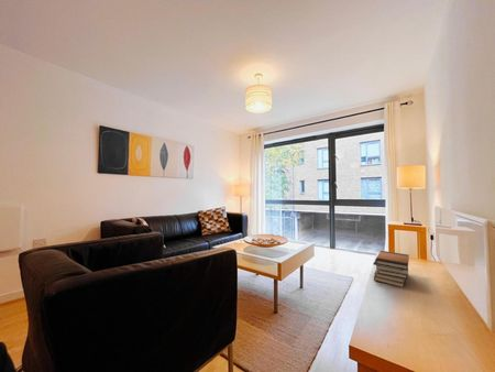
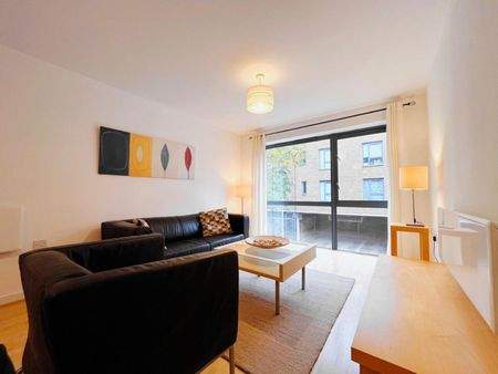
- book stack [372,250,410,288]
